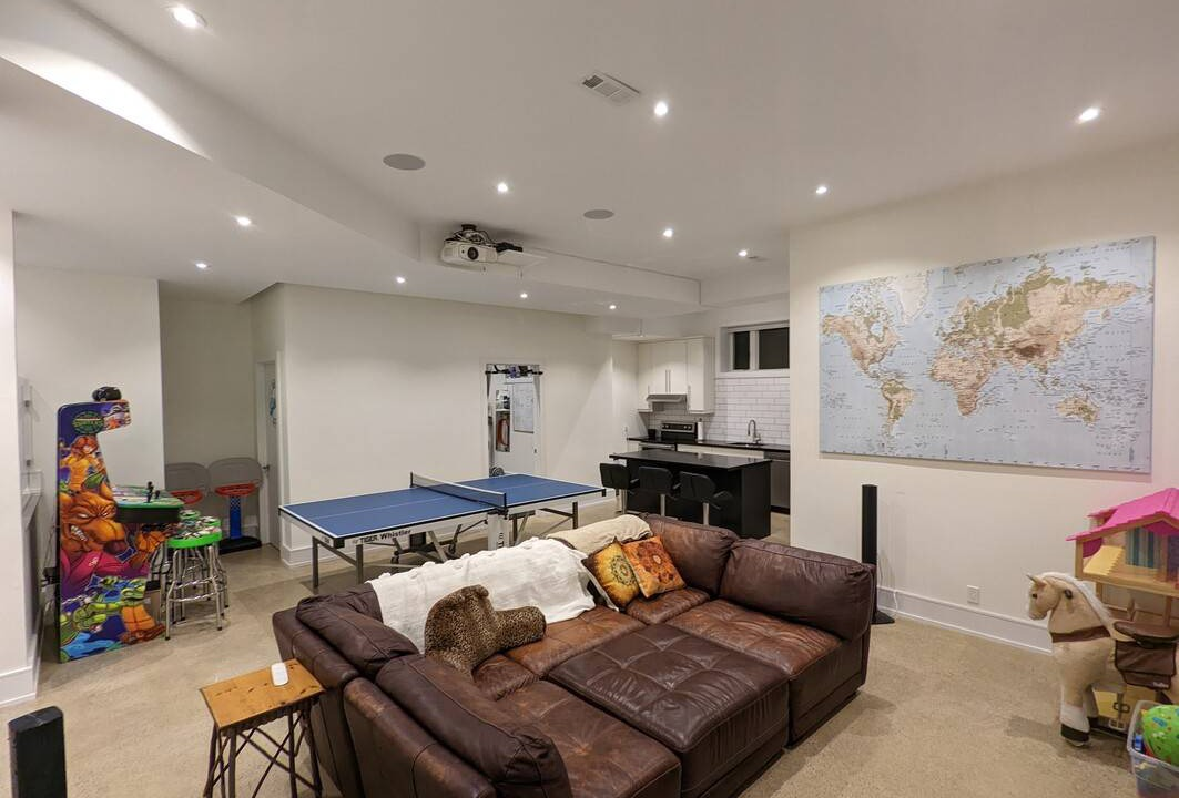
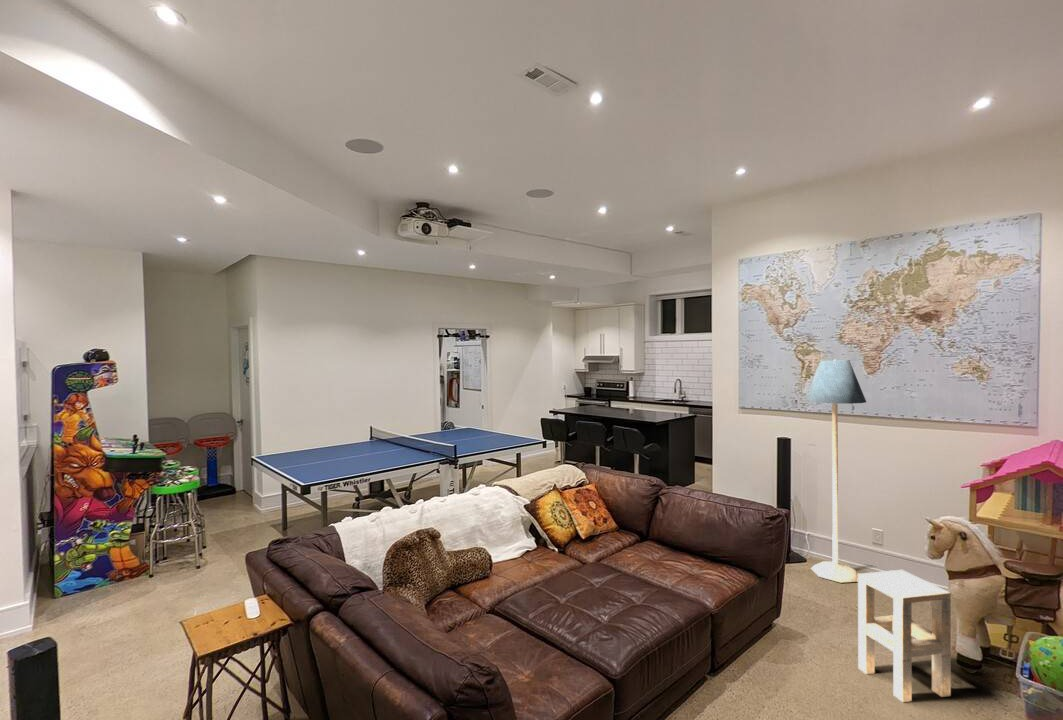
+ floor lamp [804,359,867,584]
+ side table [857,569,952,703]
